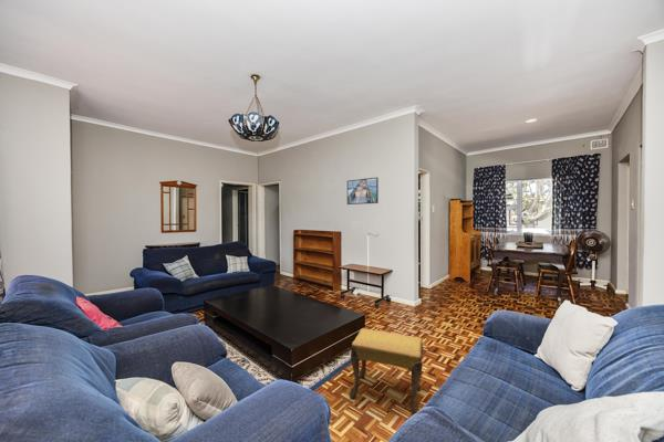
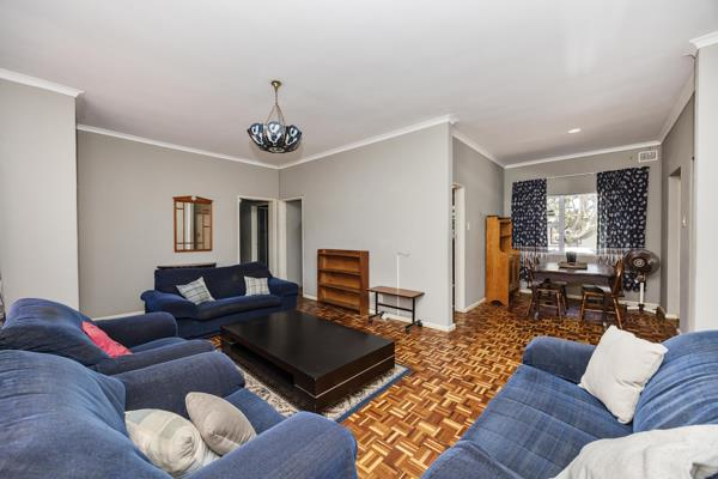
- footstool [349,327,424,414]
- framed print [346,177,380,206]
